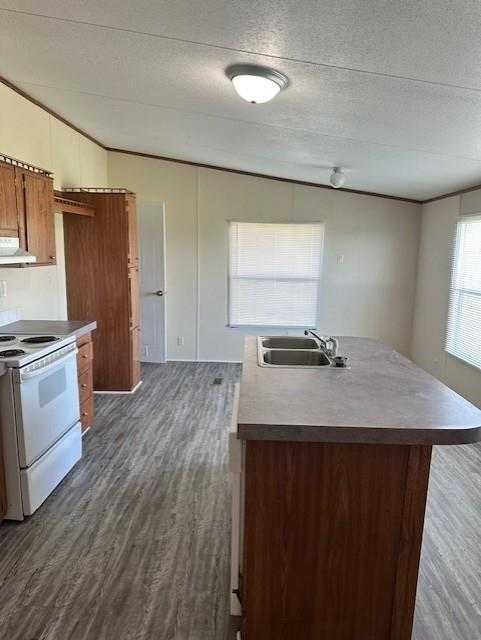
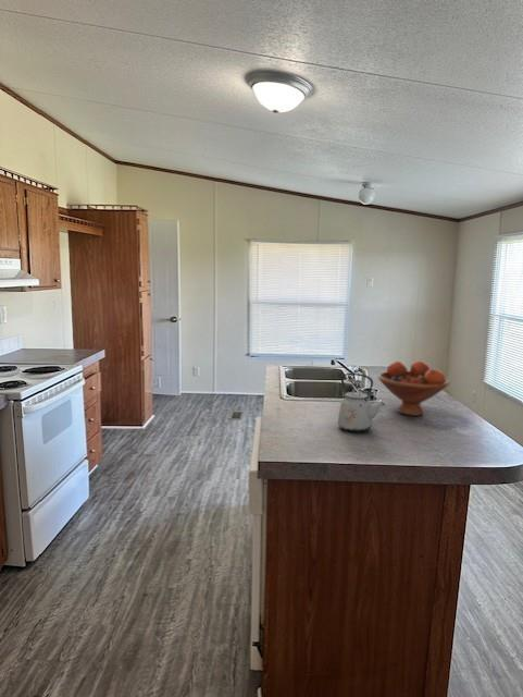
+ fruit bowl [377,360,450,417]
+ kettle [337,372,386,433]
